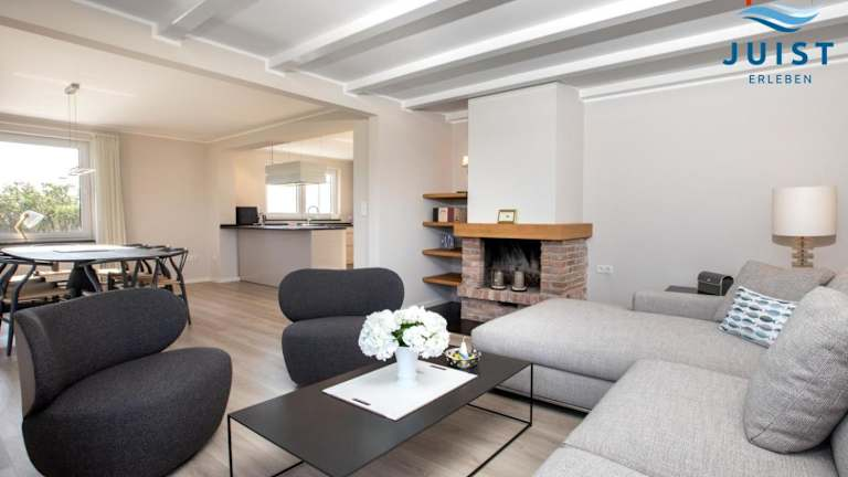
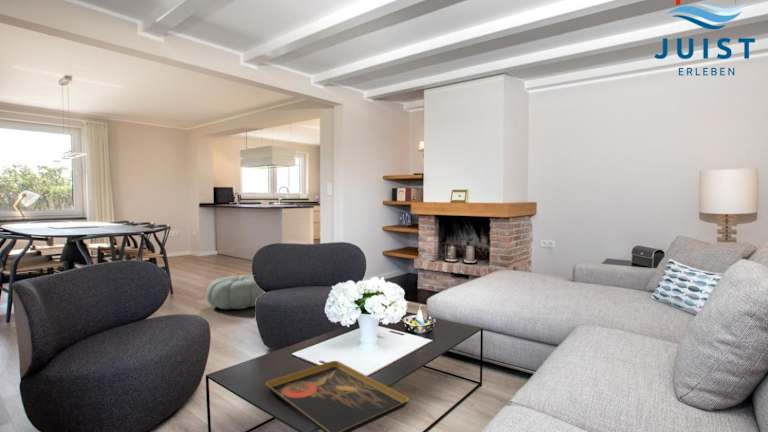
+ decorative tray [265,360,410,432]
+ pouf [205,274,265,310]
